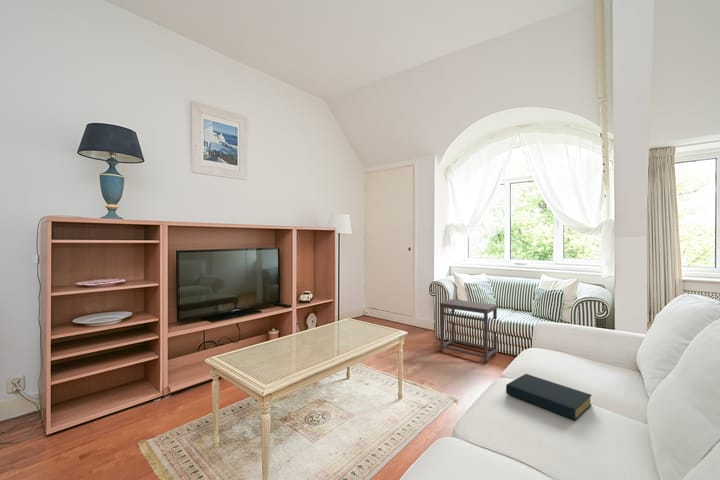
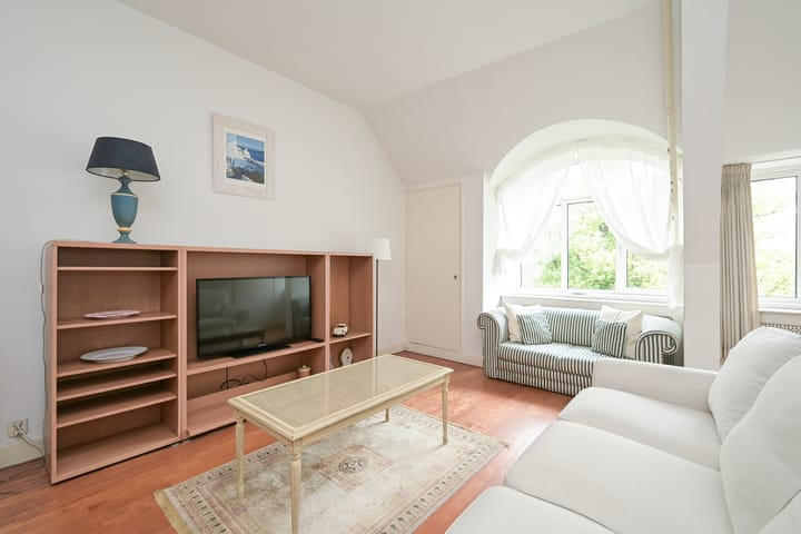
- hardback book [505,373,593,421]
- side table [439,298,498,363]
